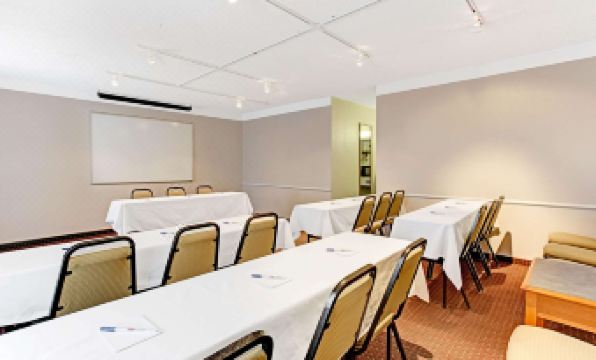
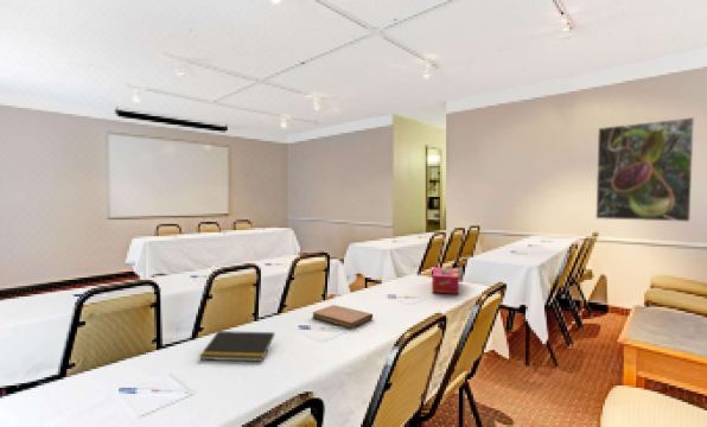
+ tissue box [431,266,460,295]
+ notebook [311,304,374,330]
+ notepad [198,330,275,363]
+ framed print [594,116,695,223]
